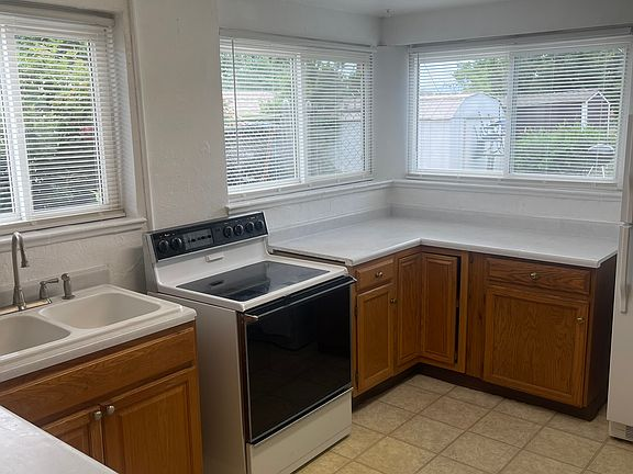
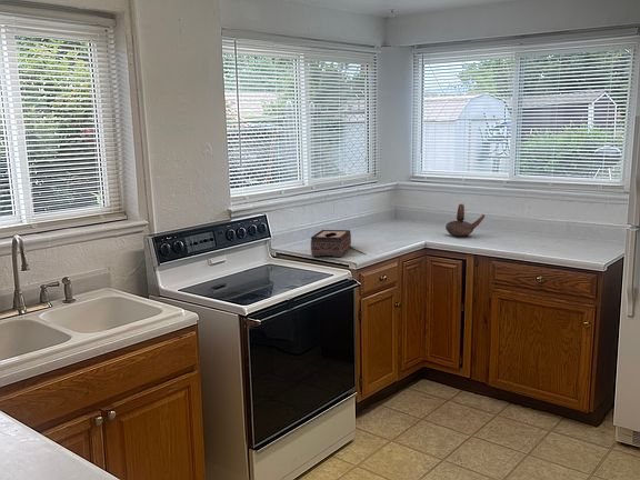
+ teapot [444,203,487,238]
+ tissue box [310,229,352,258]
